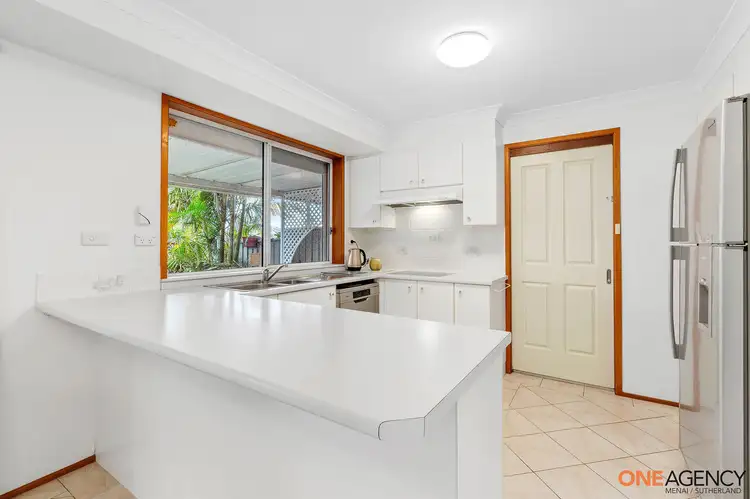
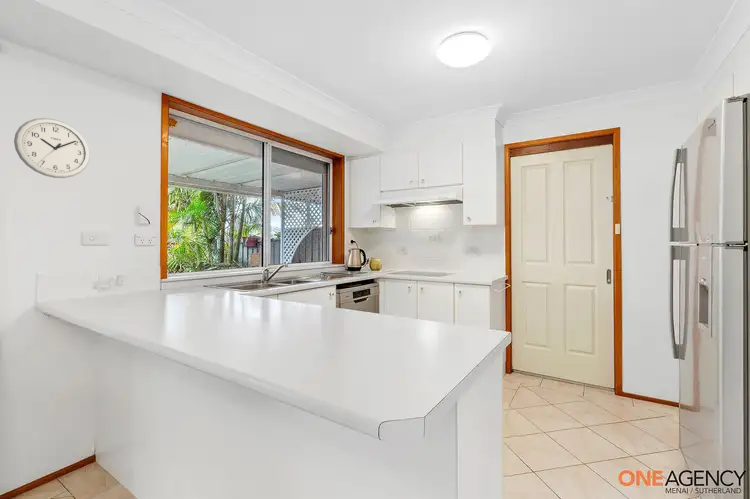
+ wall clock [13,117,91,179]
